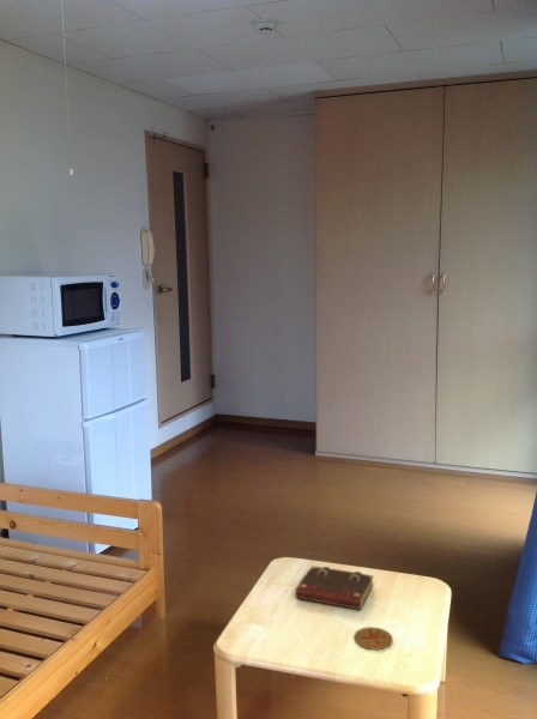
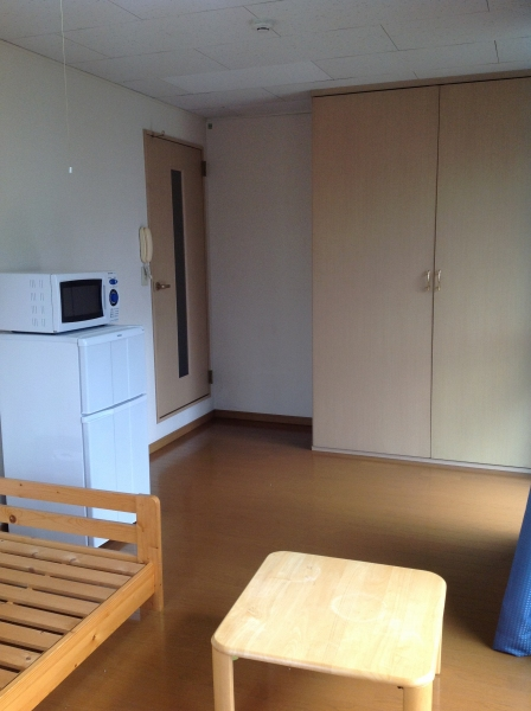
- book [295,564,374,610]
- coaster [354,626,393,651]
